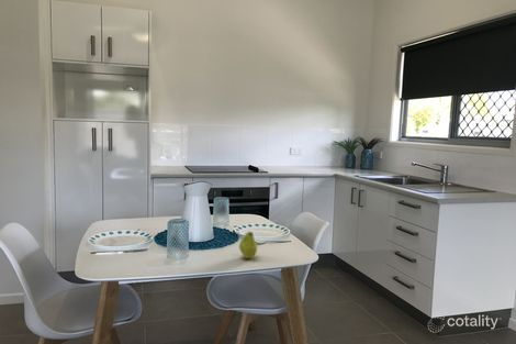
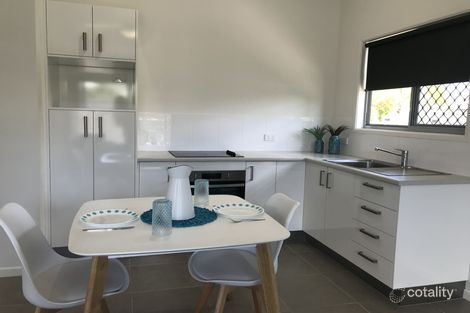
- fruit [238,231,258,259]
